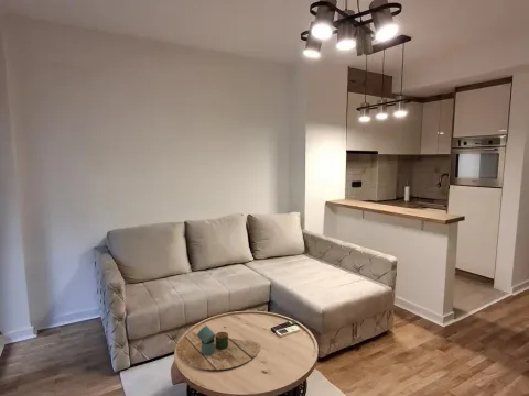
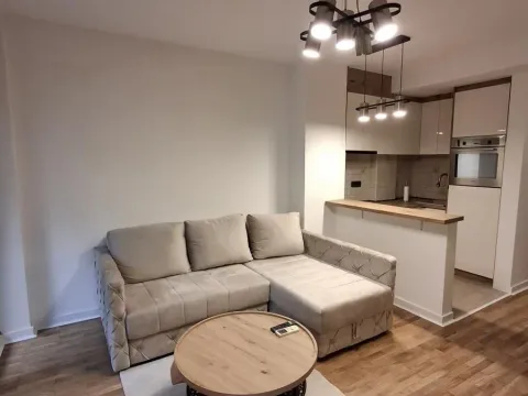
- decorative tray [176,324,262,371]
